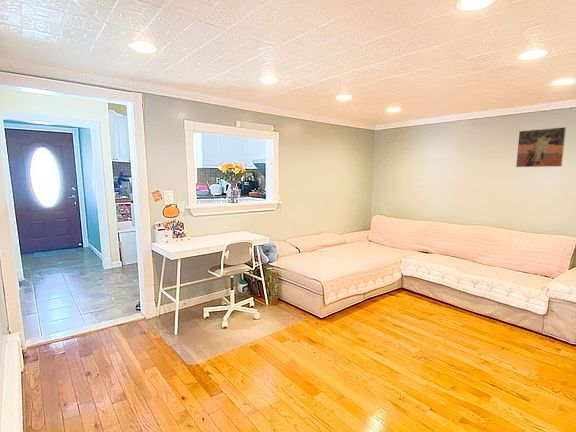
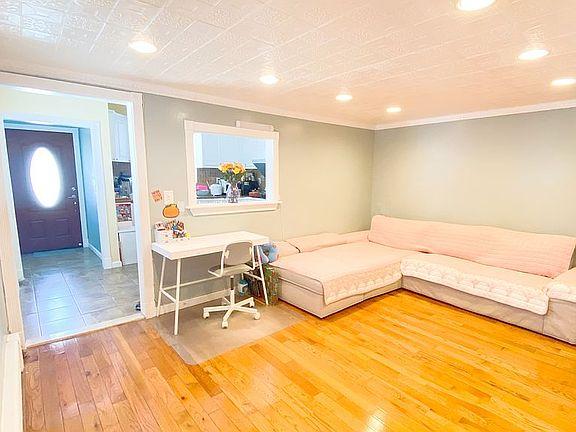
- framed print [515,126,567,168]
